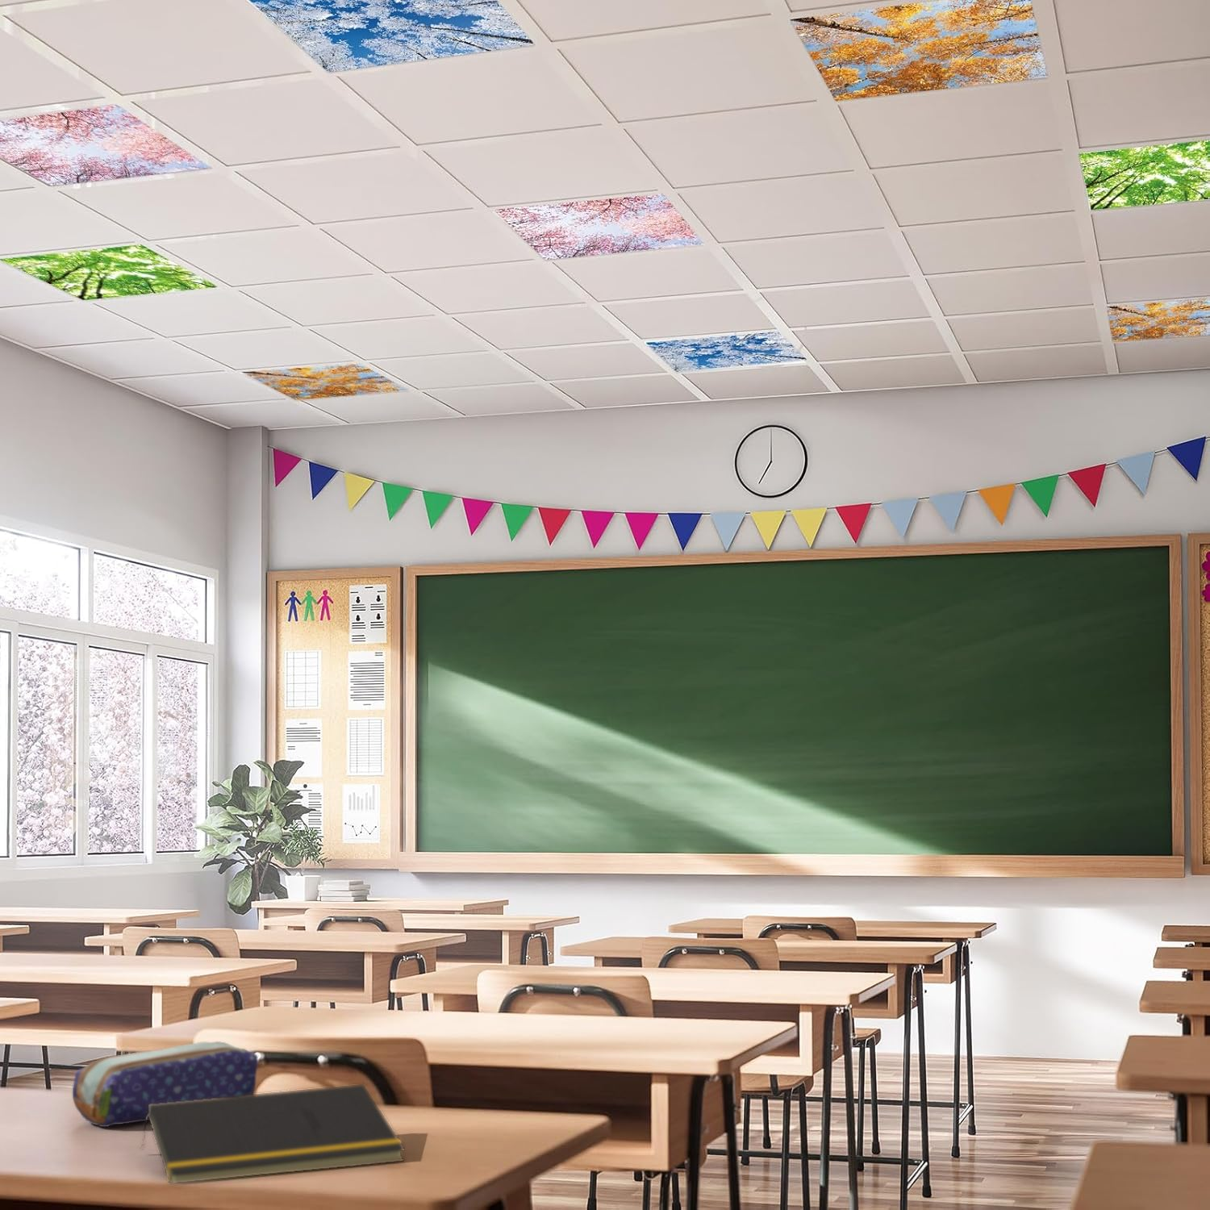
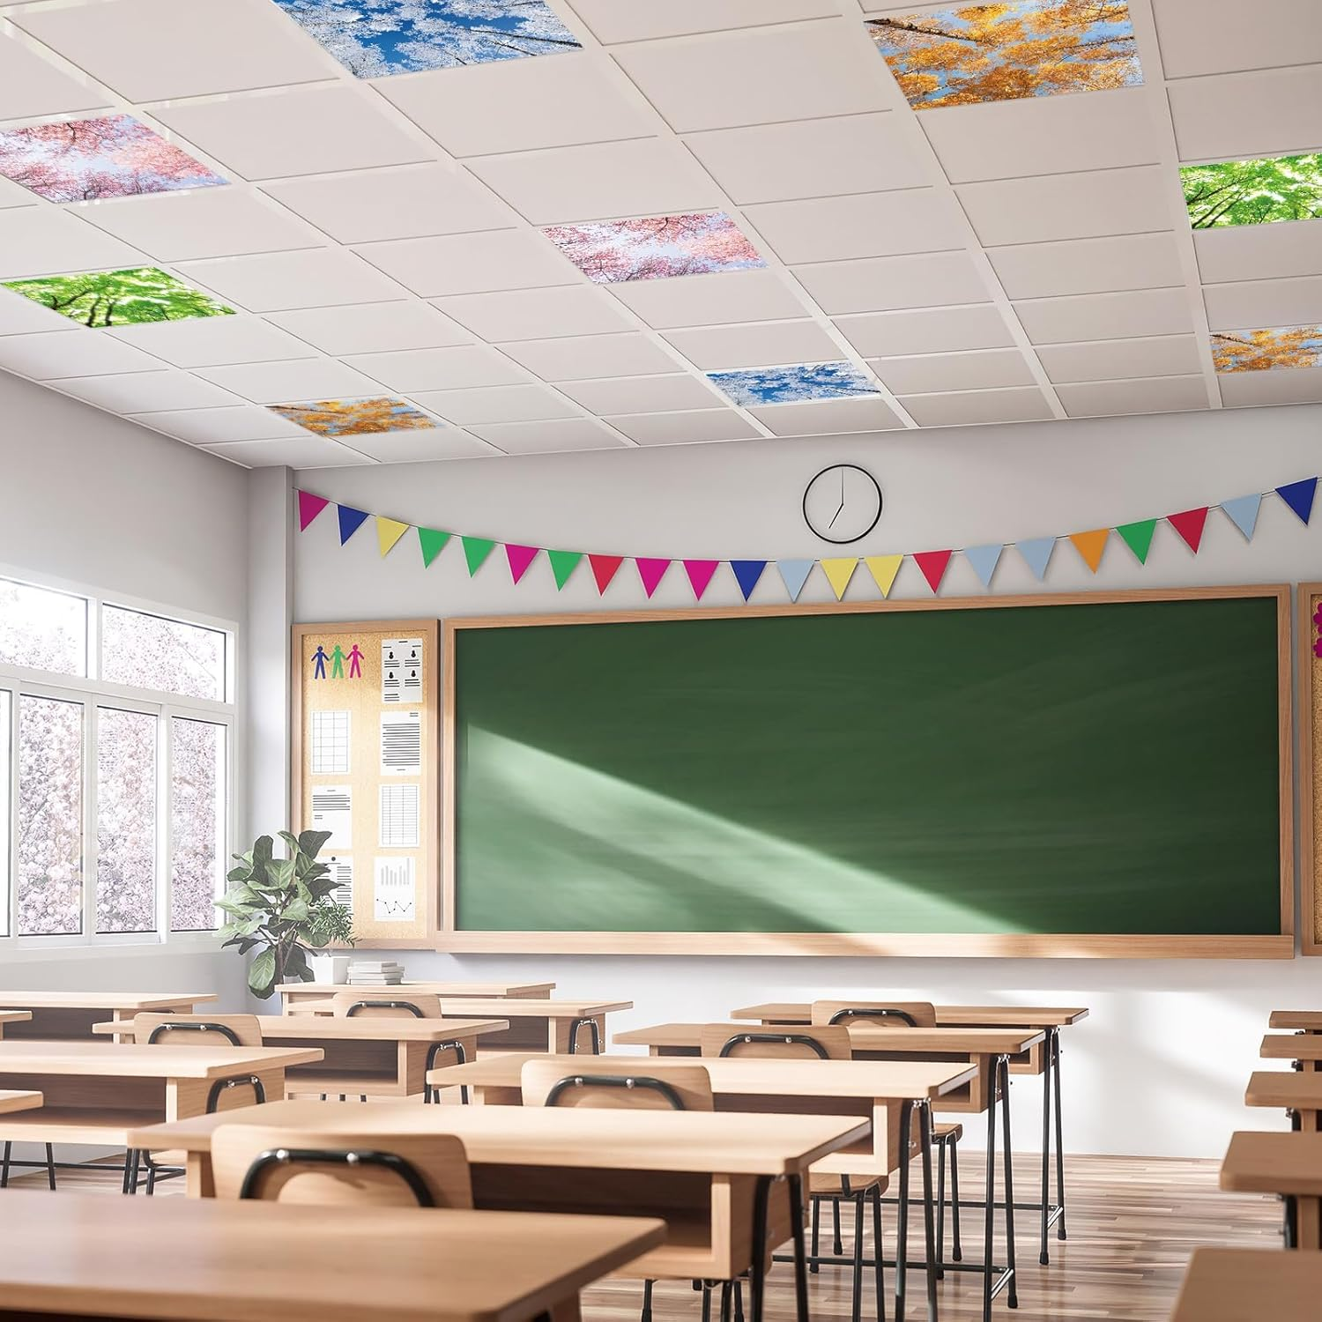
- pencil case [72,1040,259,1128]
- notepad [141,1084,406,1185]
